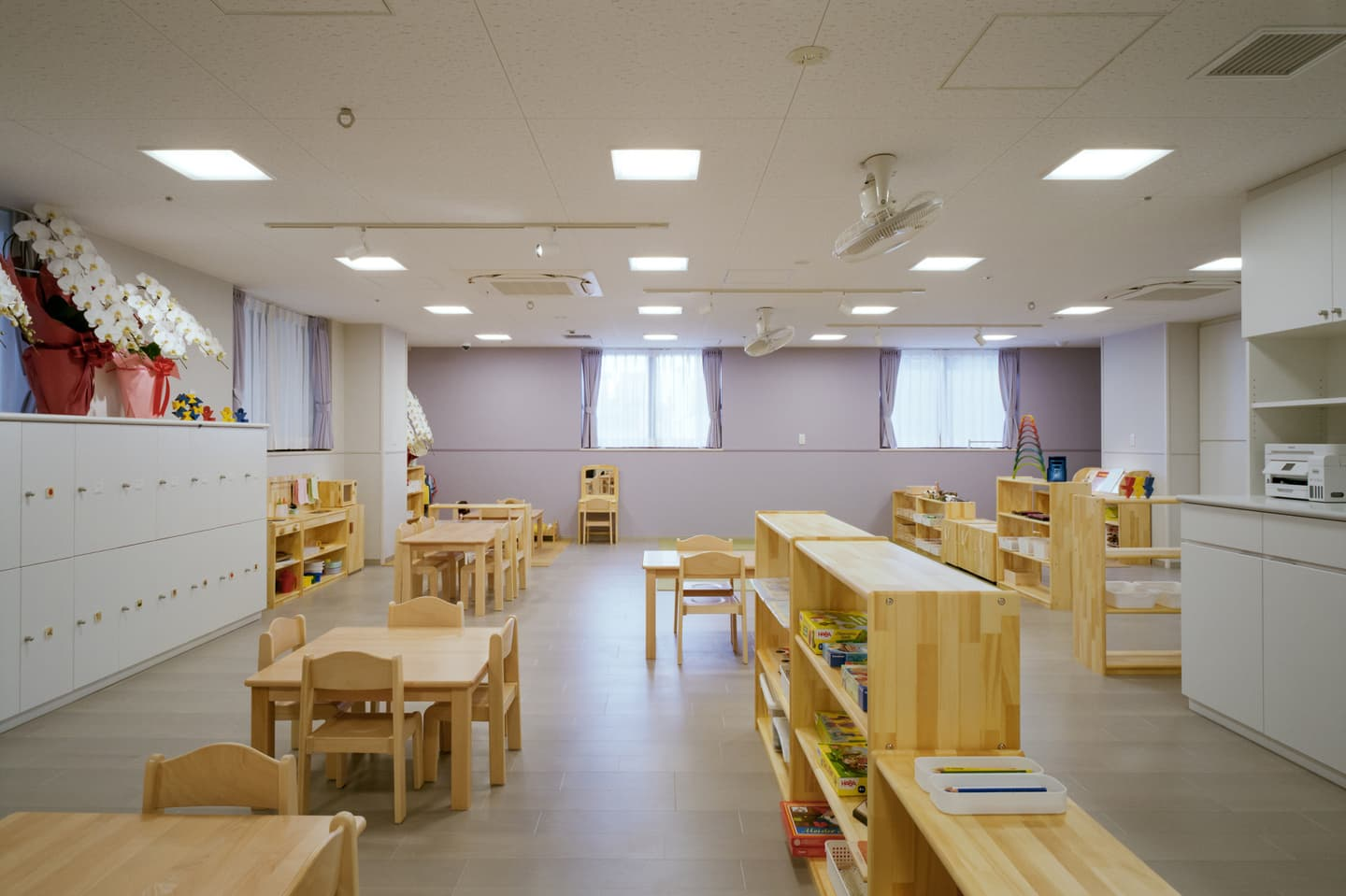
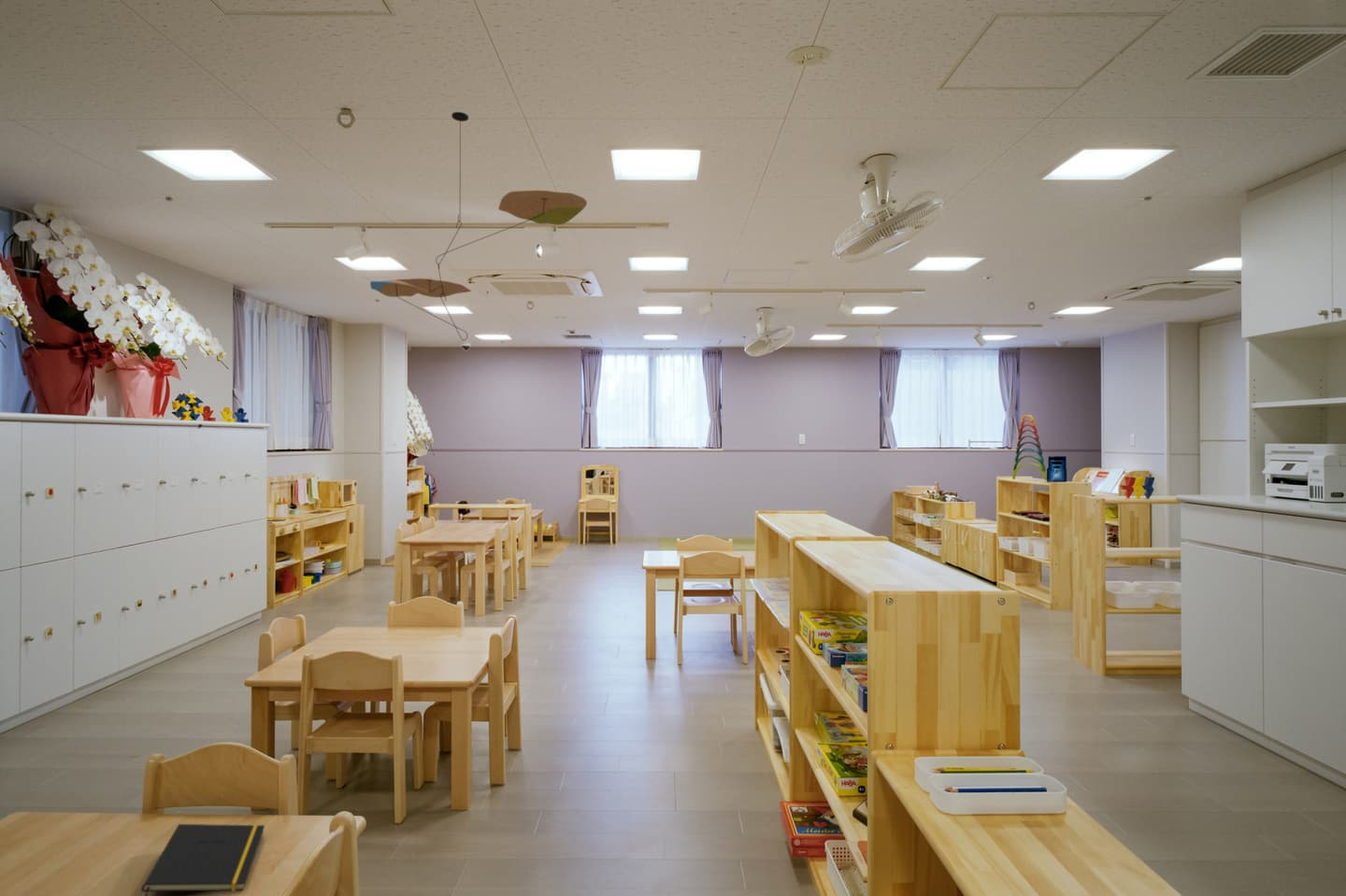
+ ceiling mobile [369,111,588,341]
+ notepad [141,823,265,896]
